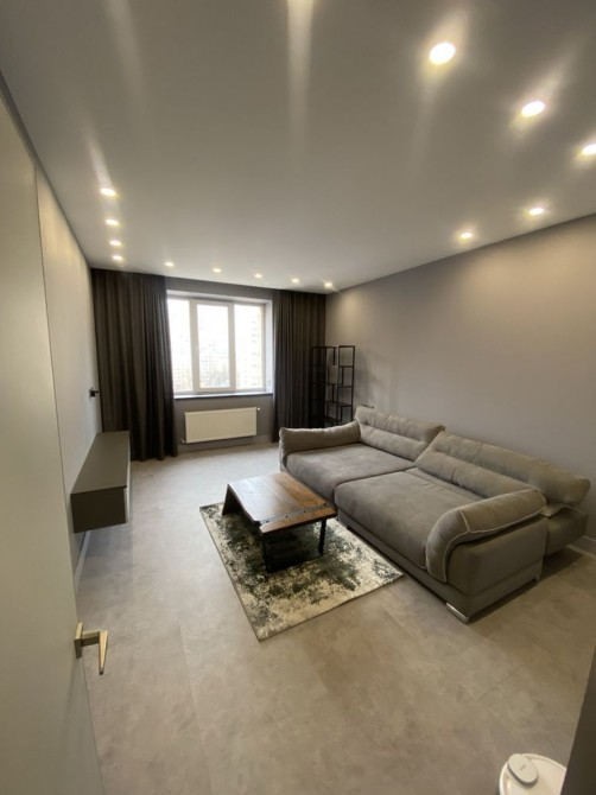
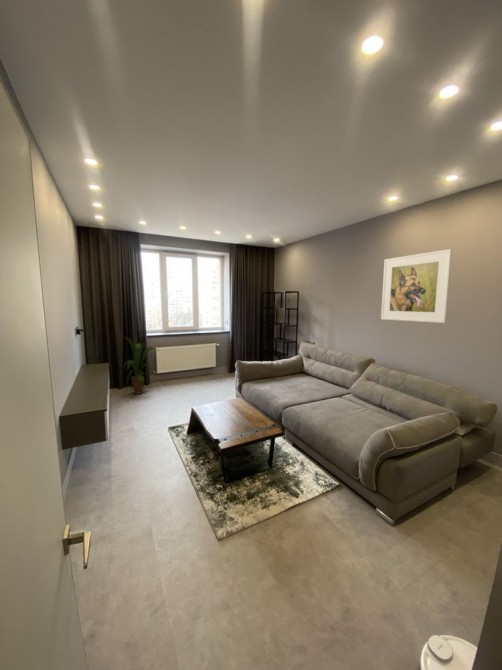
+ house plant [121,336,162,395]
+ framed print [380,248,453,324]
